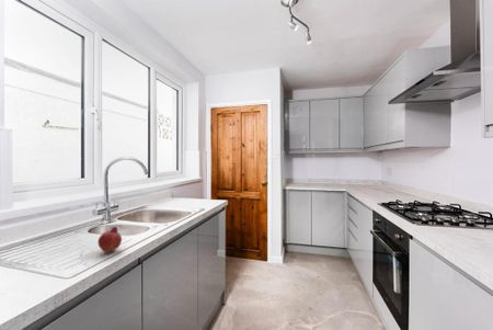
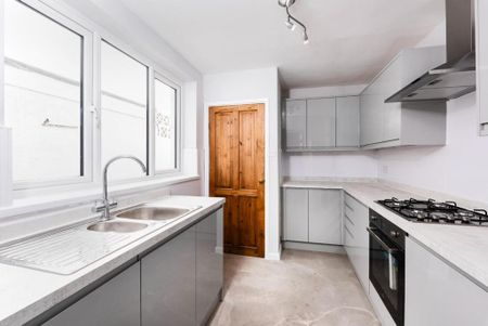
- fruit [96,226,123,253]
